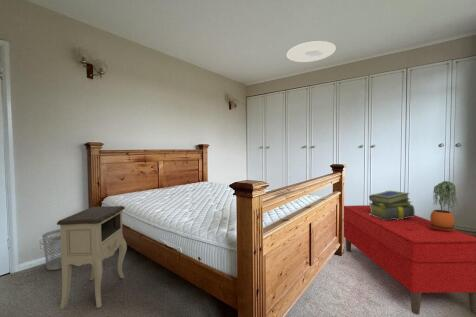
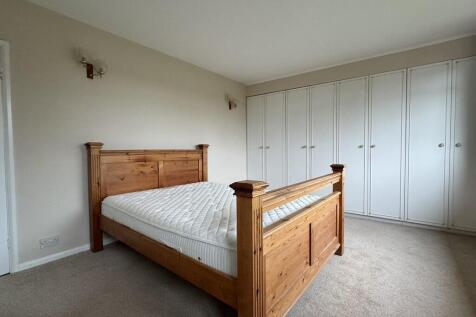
- stack of books [368,190,416,220]
- bench [343,204,476,315]
- wastebasket [41,228,62,271]
- nightstand [56,205,128,310]
- potted plant [429,180,458,231]
- ceiling light [286,40,337,63]
